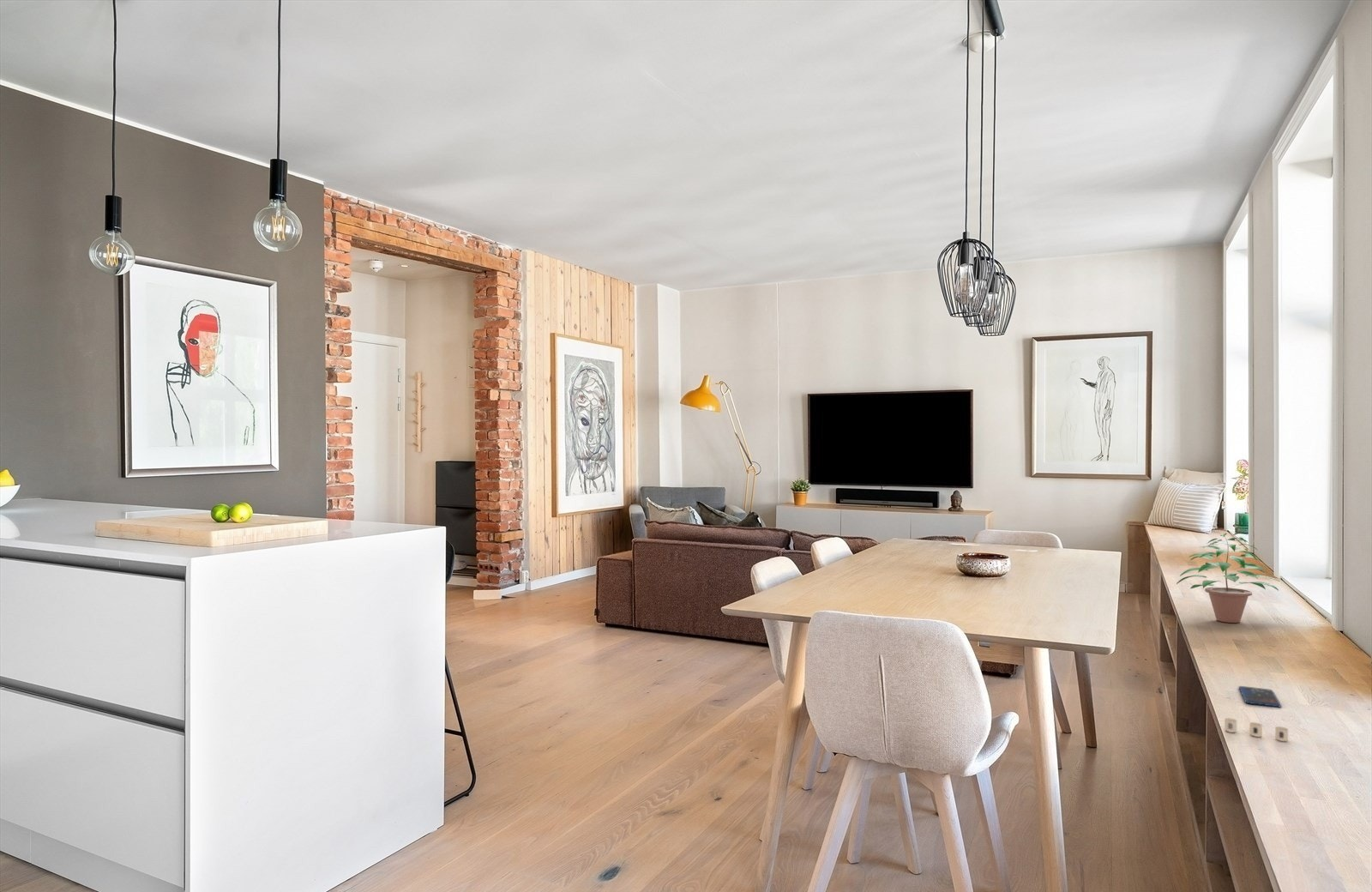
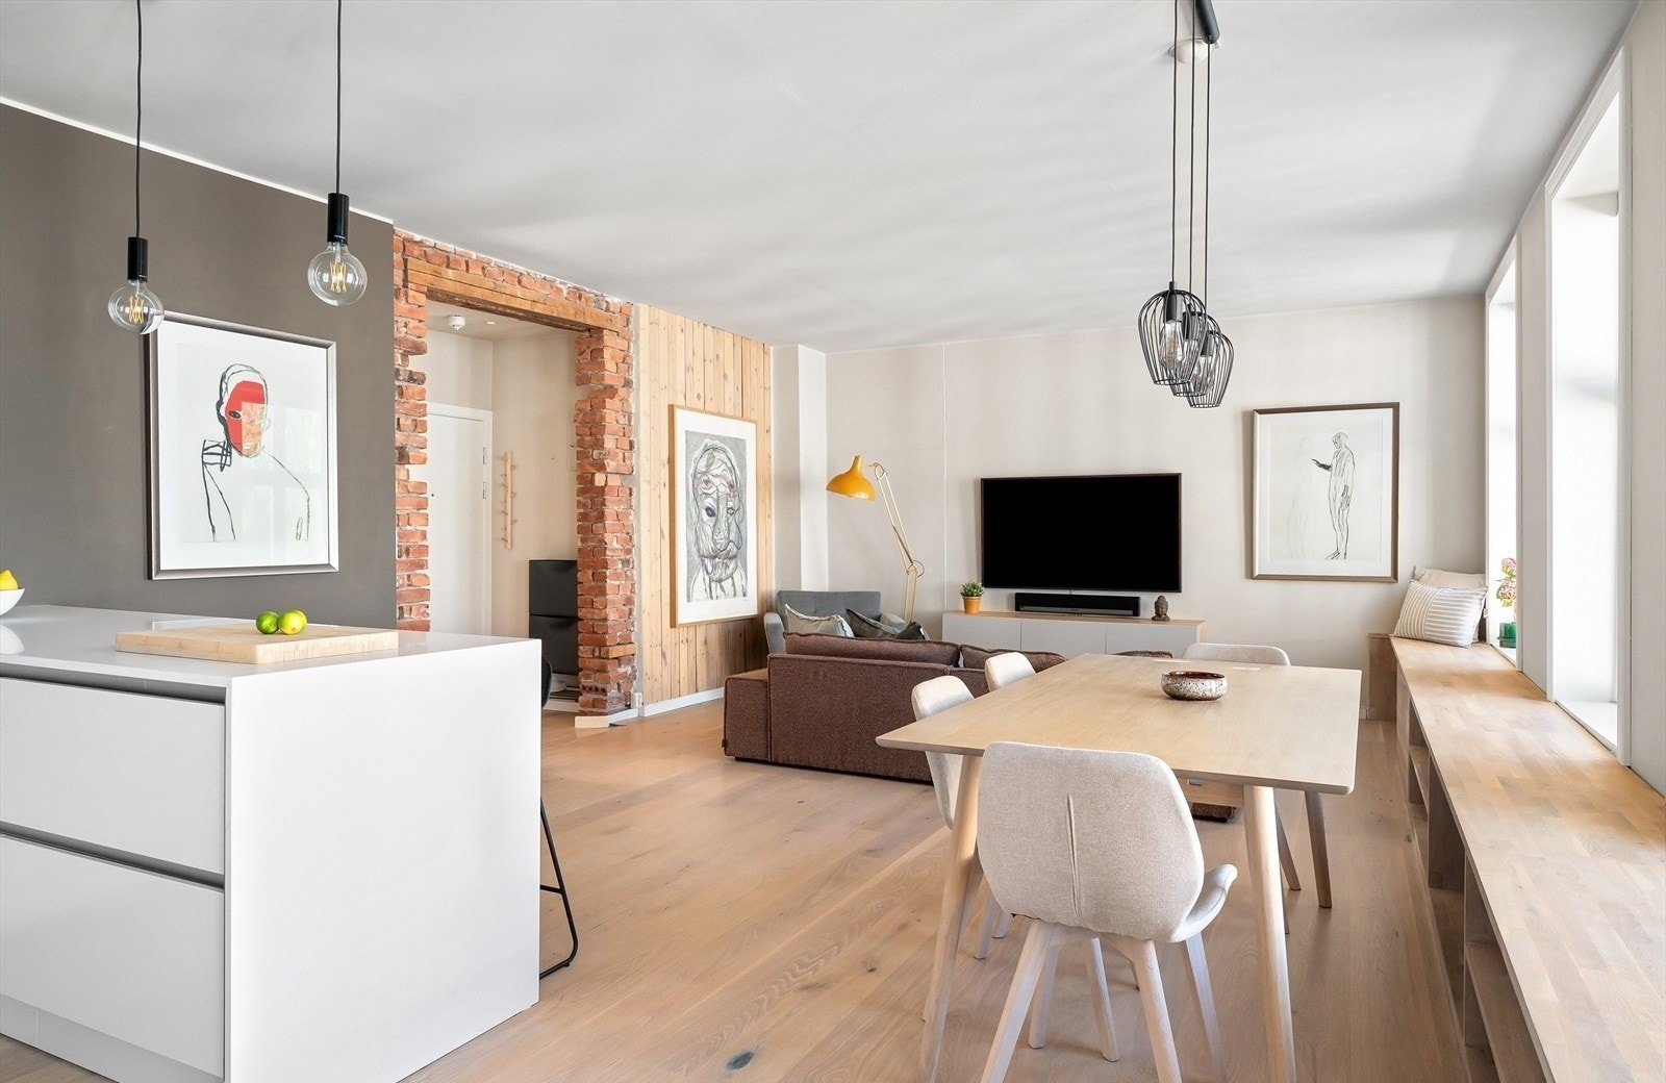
- potted plant [1176,532,1280,624]
- candle [1224,717,1289,742]
- smartphone [1237,685,1282,708]
